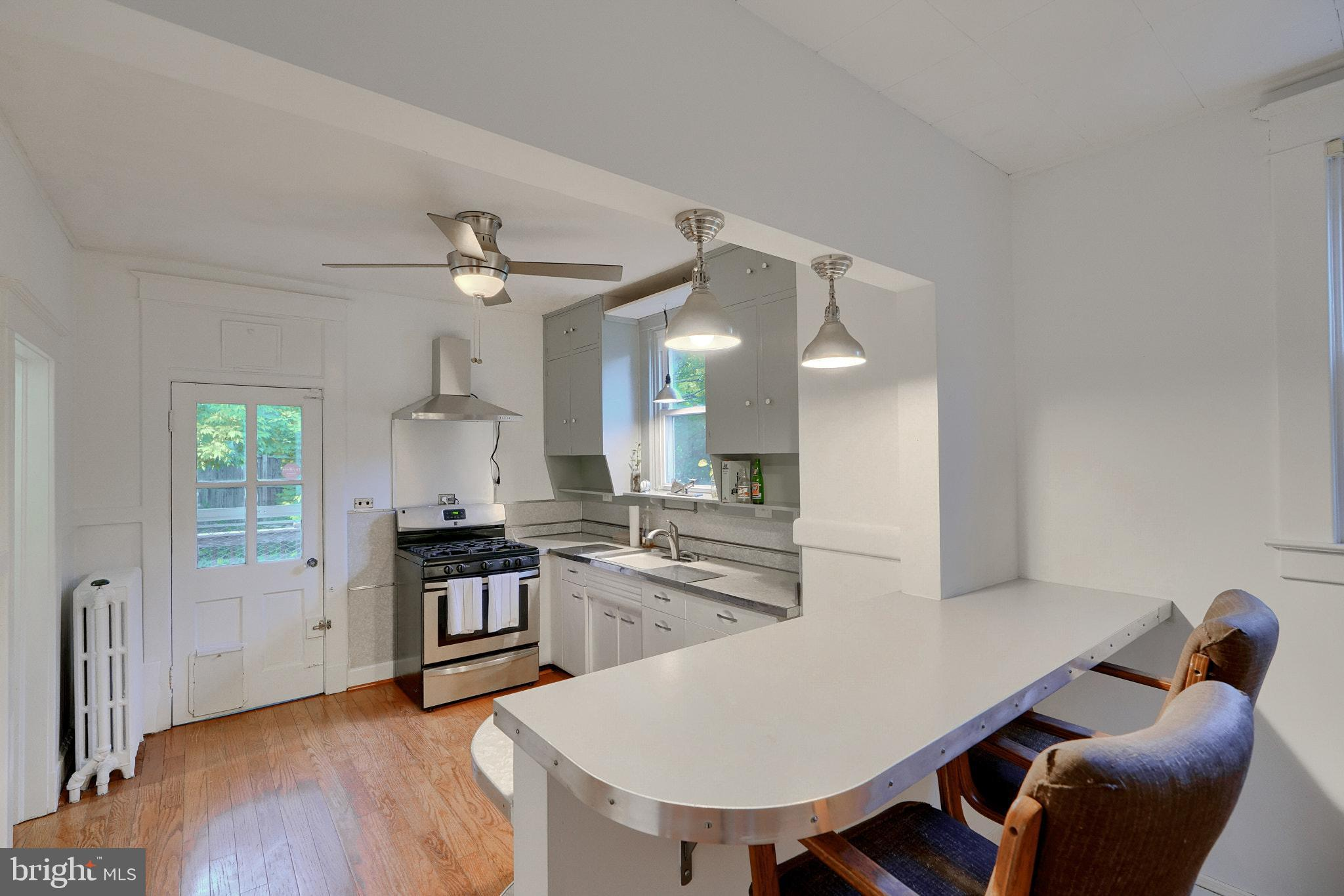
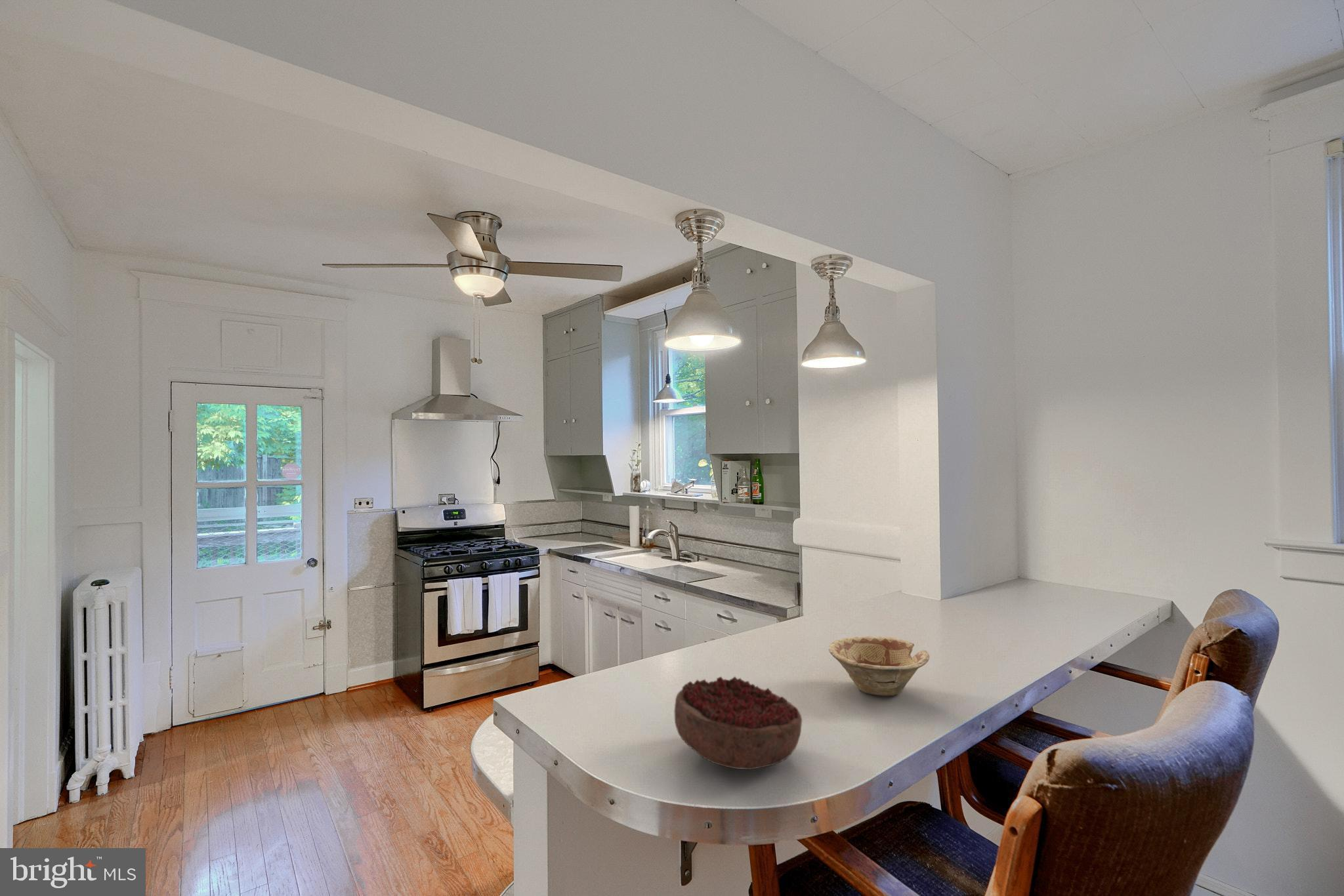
+ dish [828,636,930,697]
+ decorative bowl [673,676,803,770]
